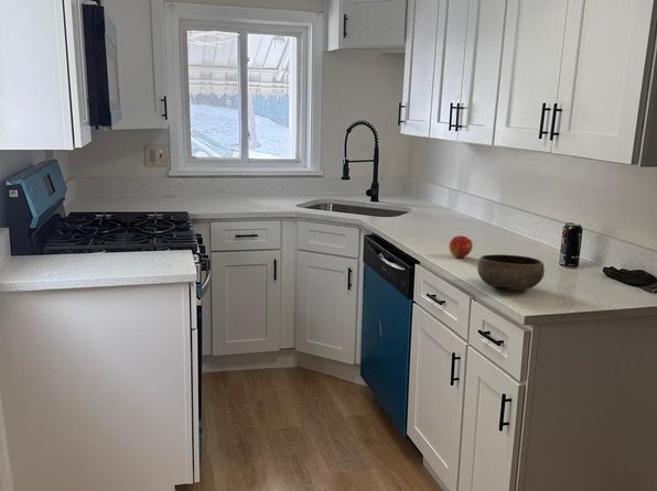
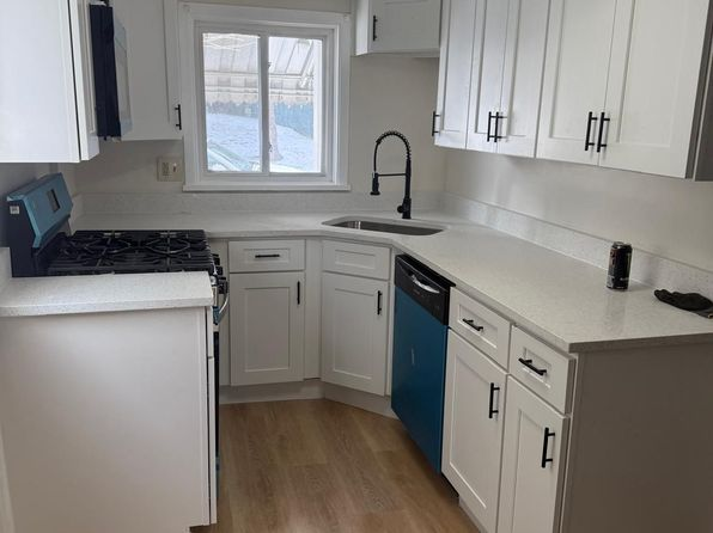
- apple [448,234,474,259]
- bowl [476,253,546,292]
